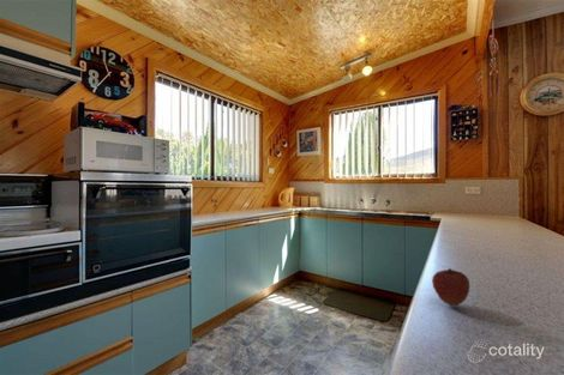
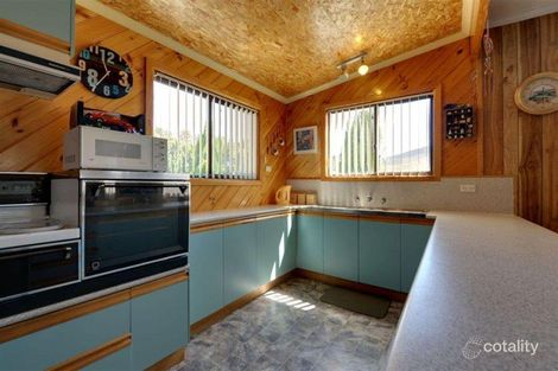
- fruit [431,267,472,307]
